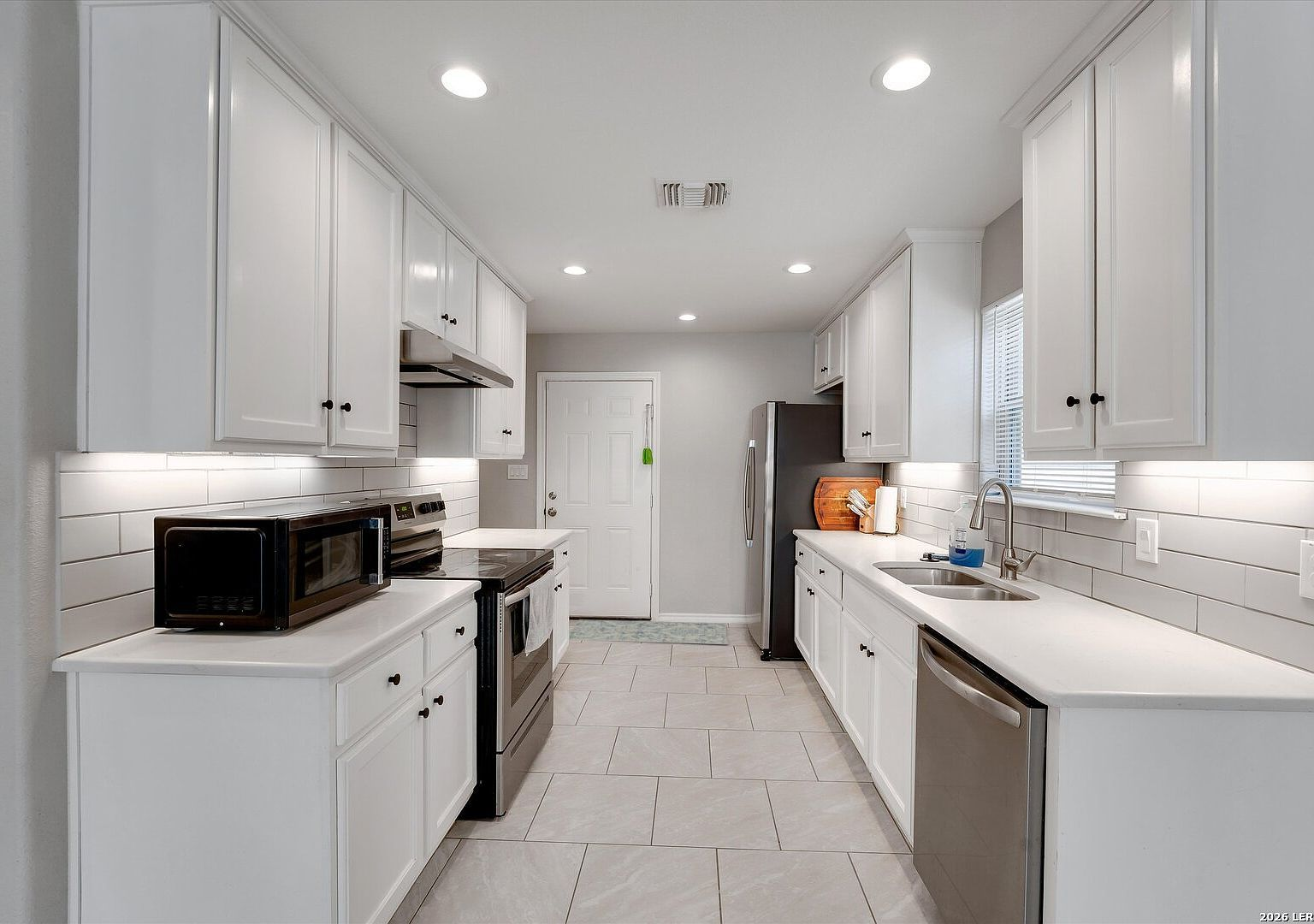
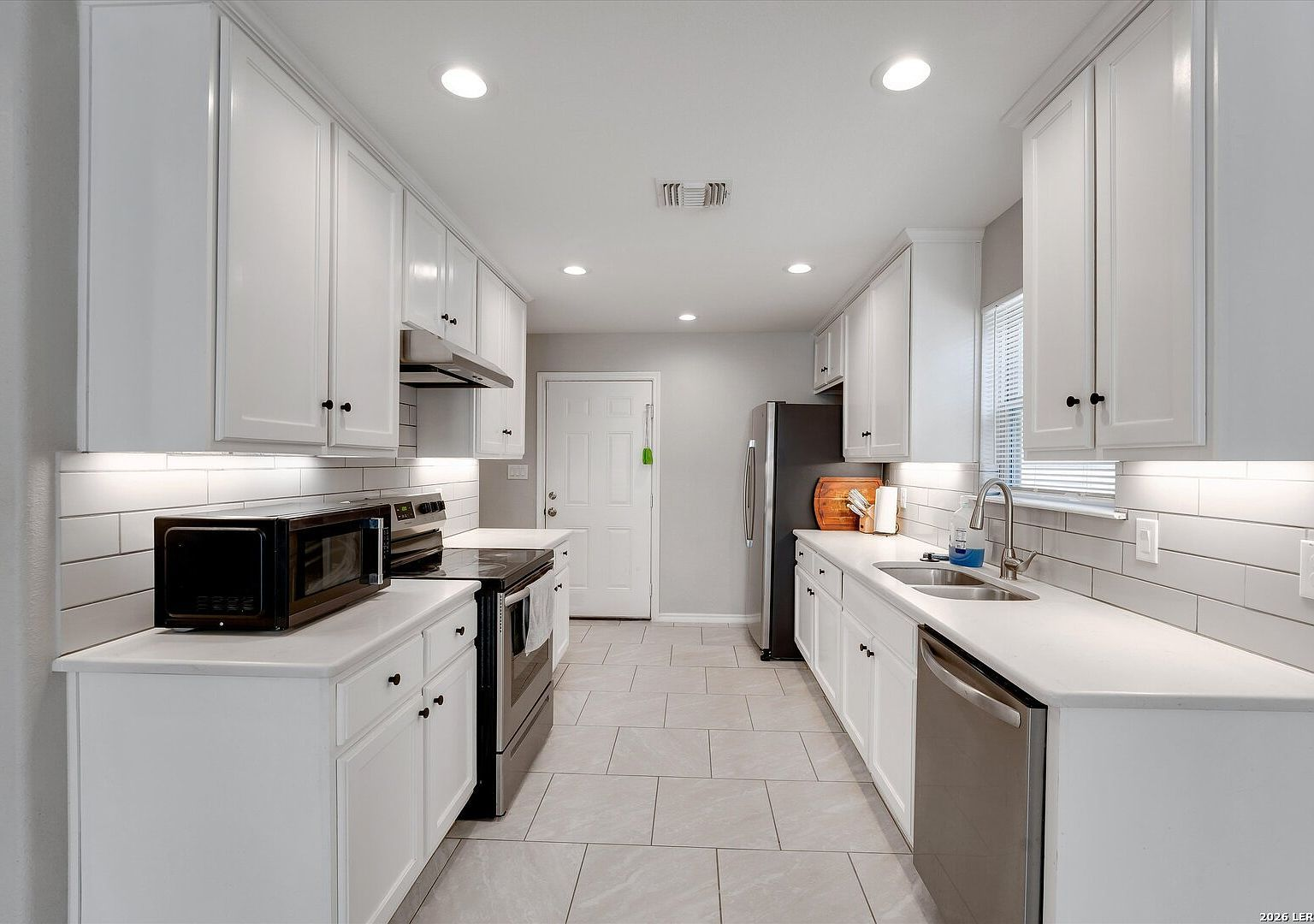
- rug [568,619,729,645]
